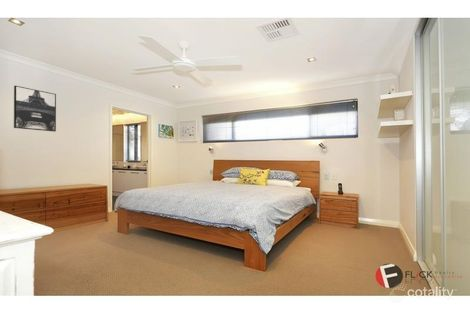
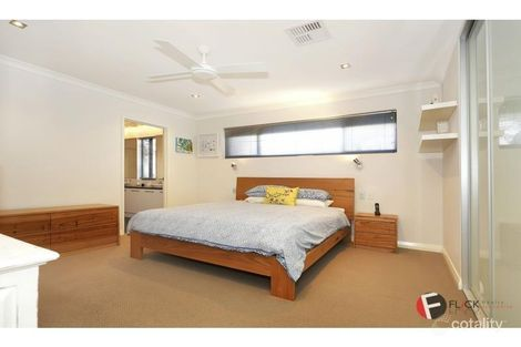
- wall art [13,85,57,133]
